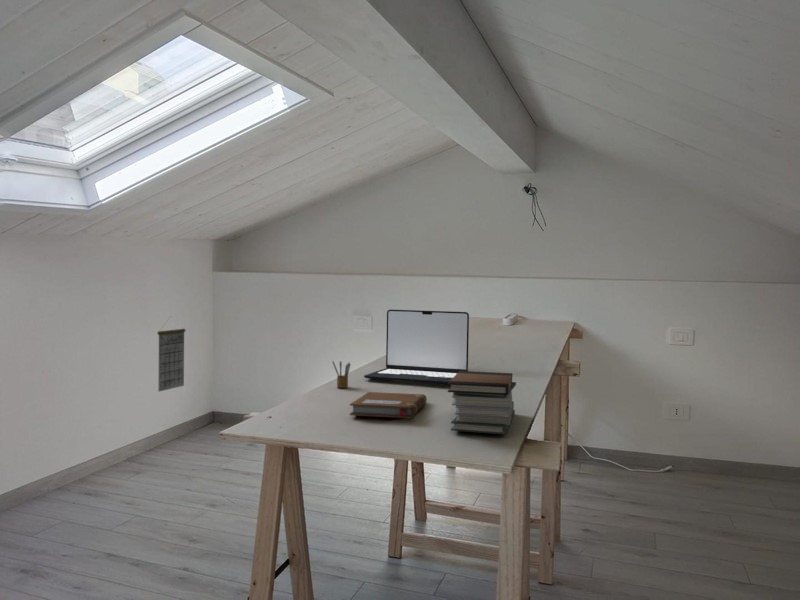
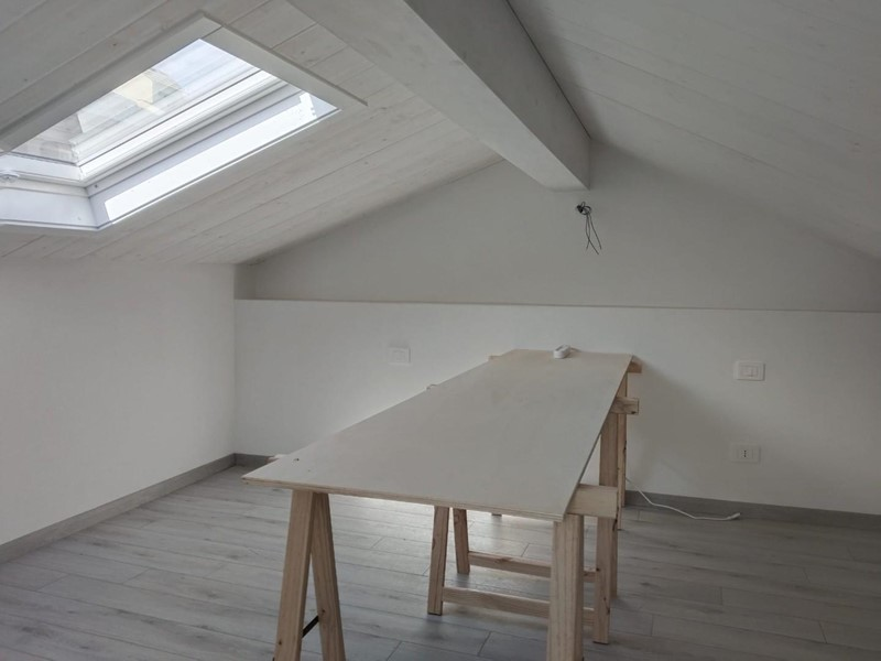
- pencil box [332,361,352,389]
- laptop [363,309,470,385]
- book stack [447,370,517,435]
- calendar [157,316,187,393]
- notebook [349,391,428,419]
